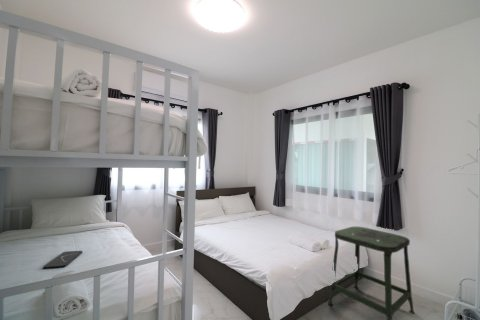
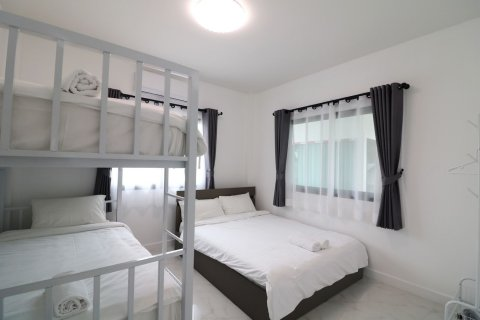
- stool [327,226,416,320]
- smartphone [42,250,83,270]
